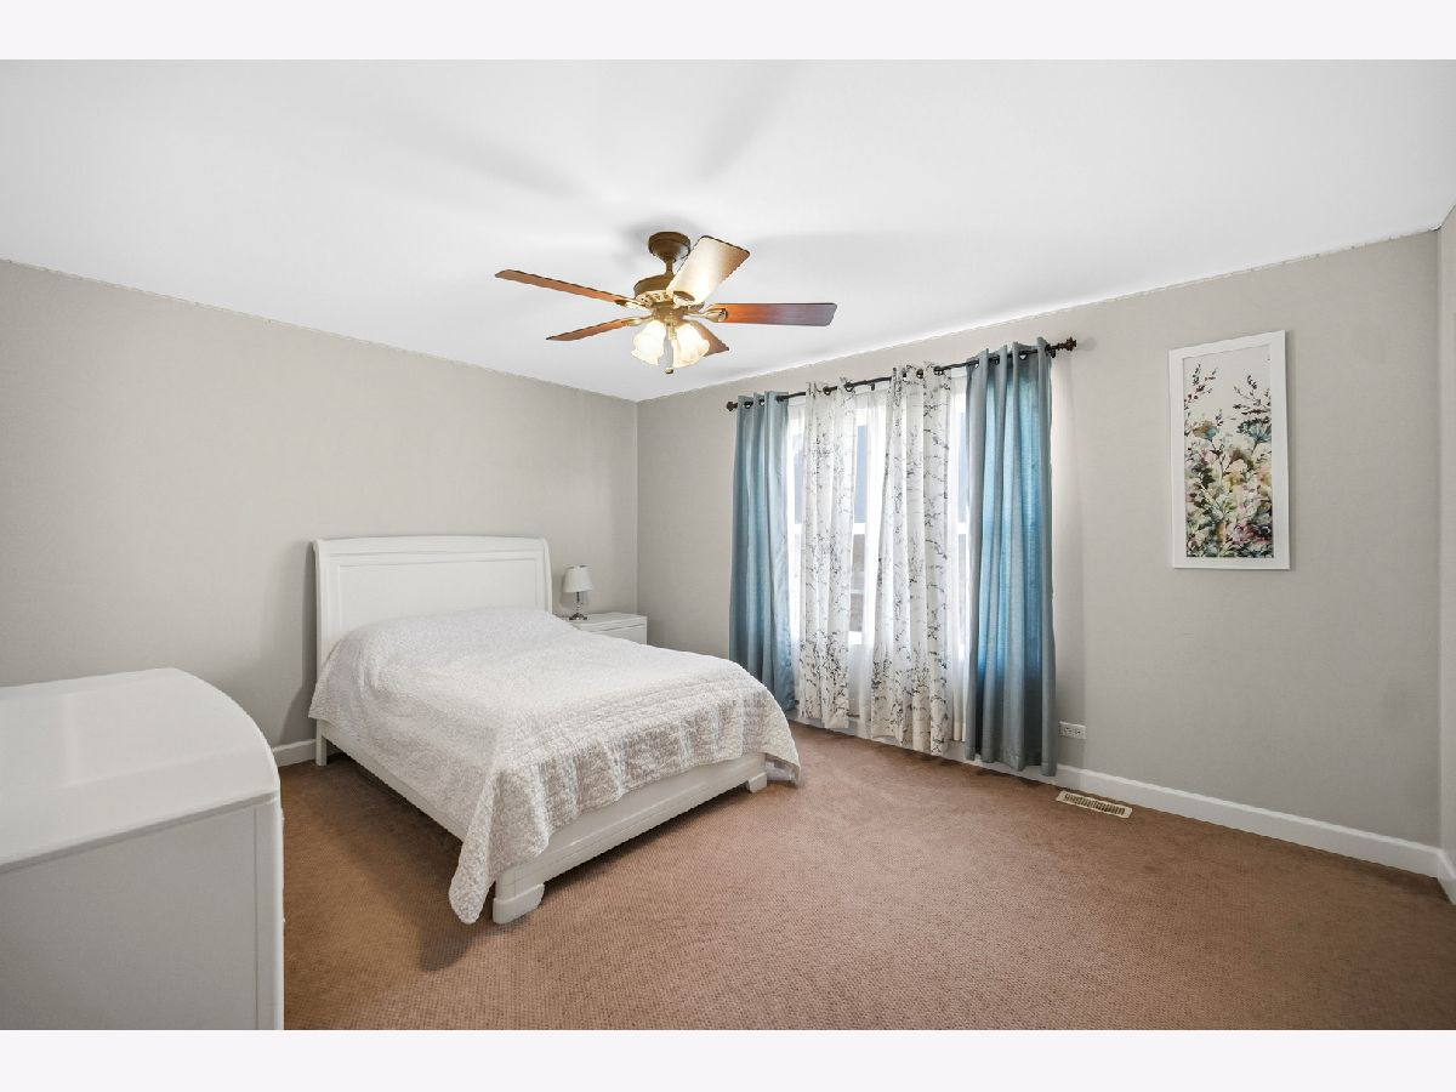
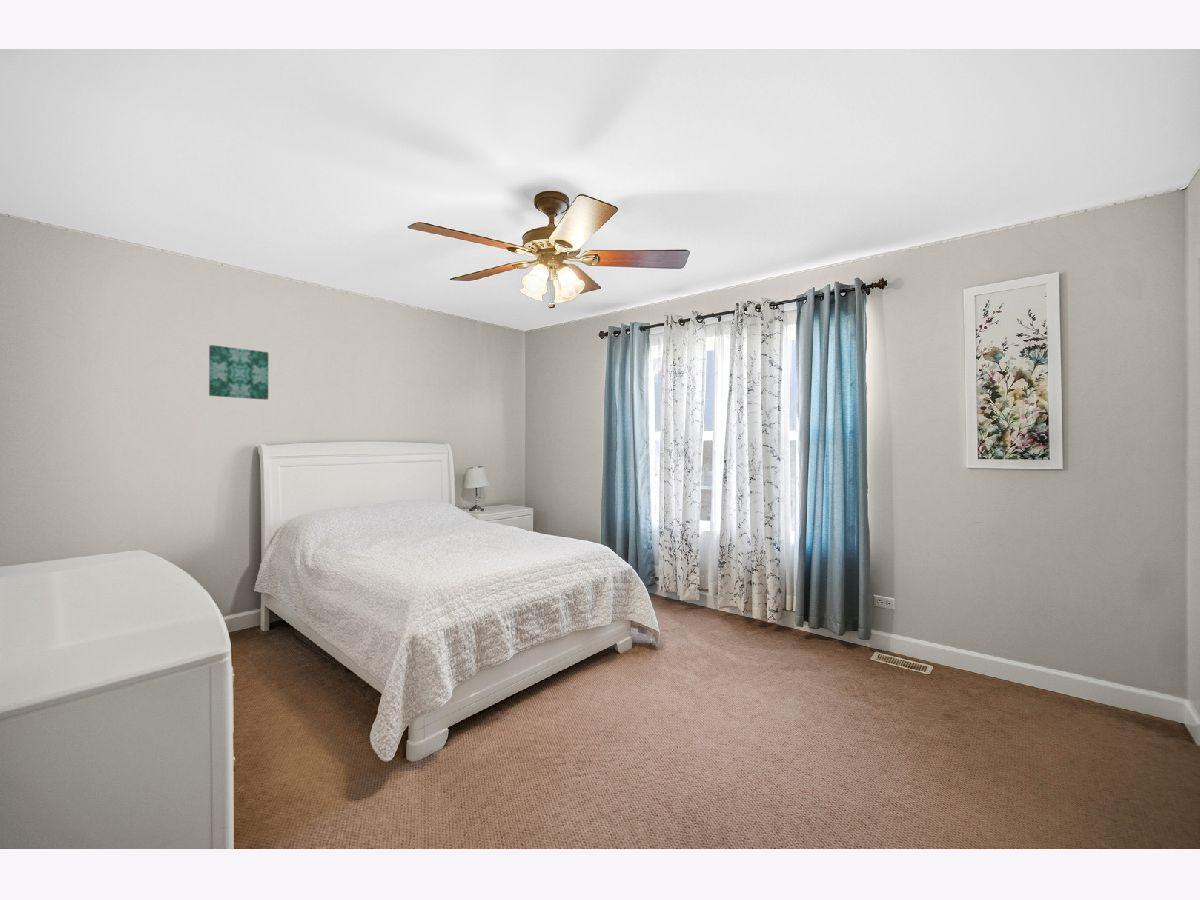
+ wall art [208,344,269,401]
